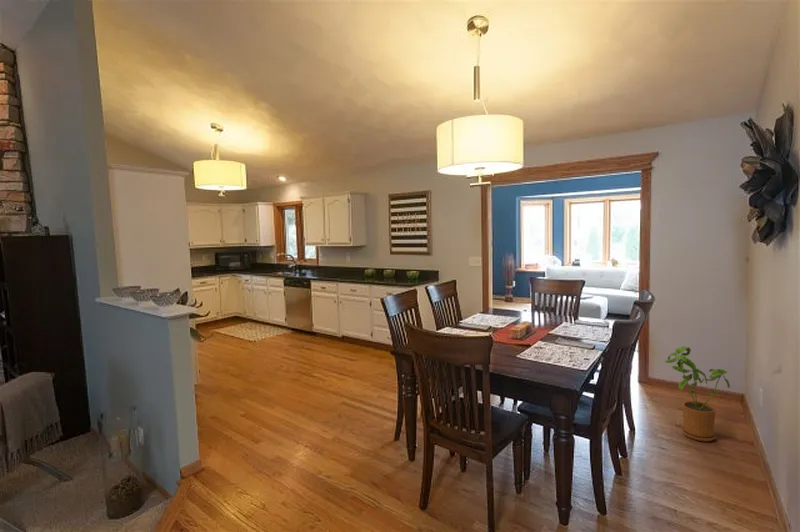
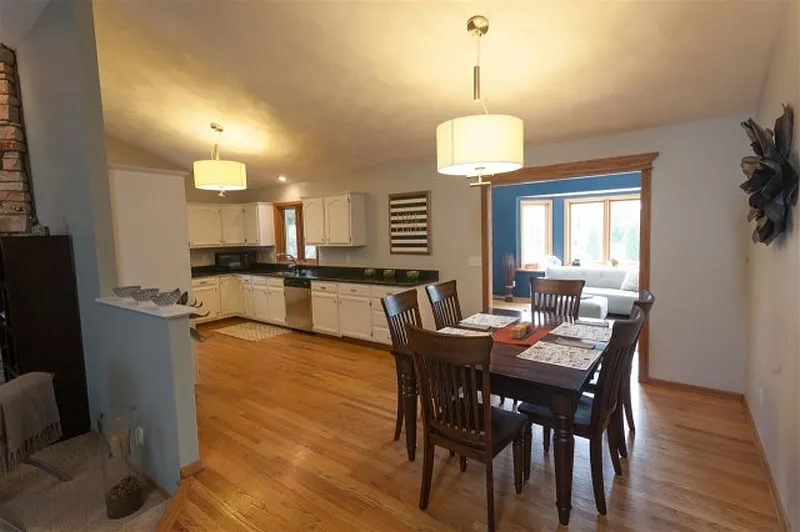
- house plant [664,345,731,442]
